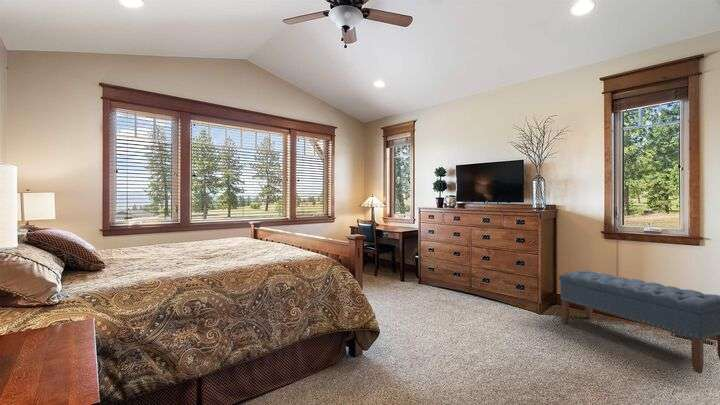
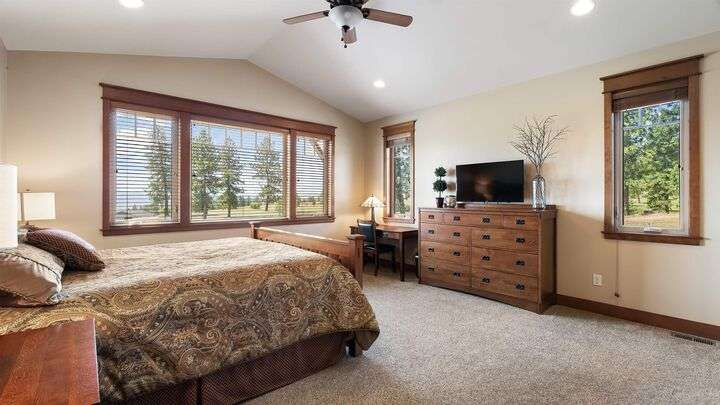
- bench [558,270,720,374]
